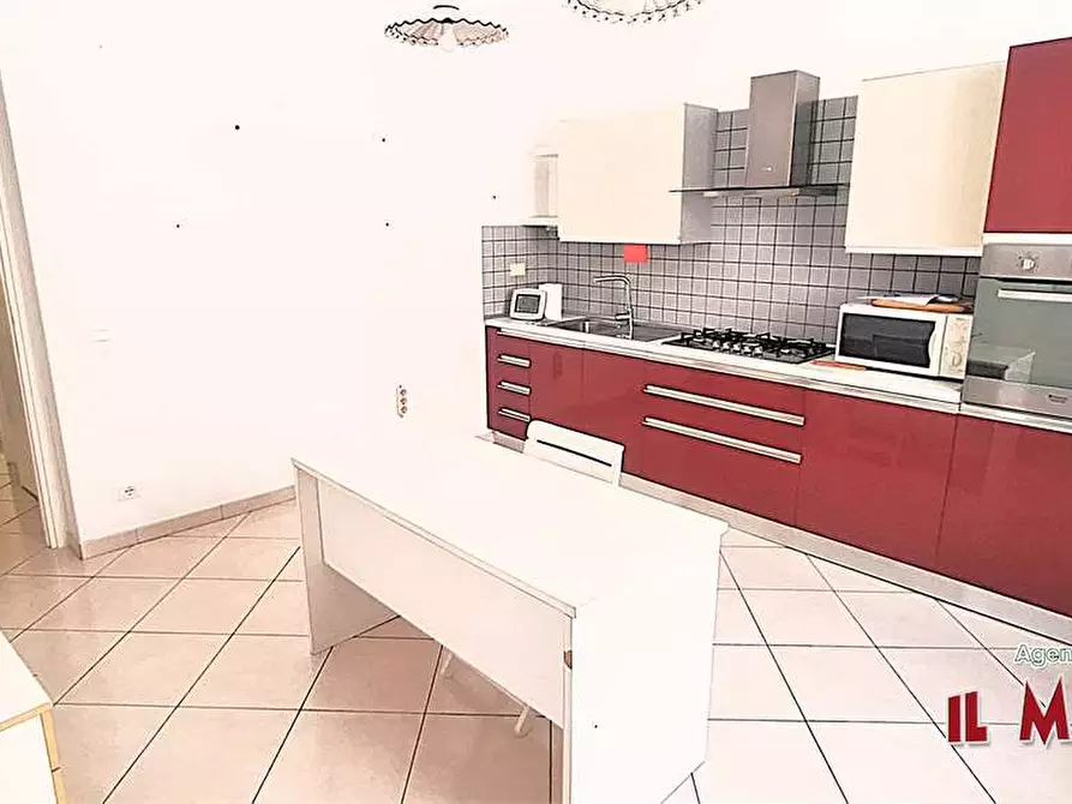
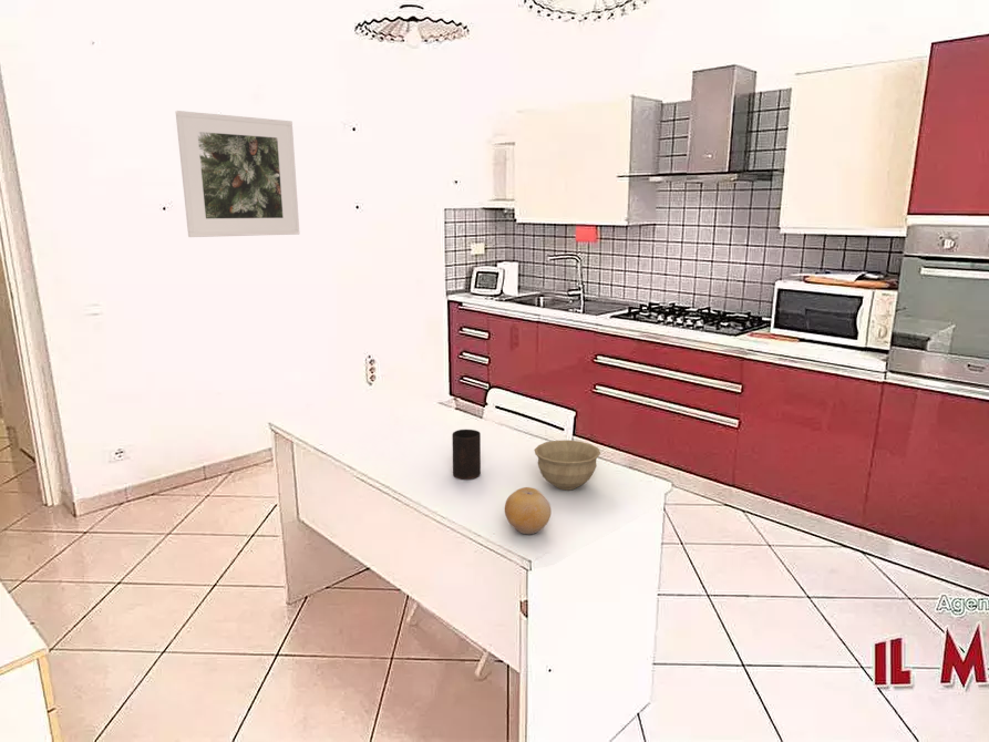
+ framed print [175,110,300,238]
+ cup [451,429,482,481]
+ fruit [504,486,553,535]
+ bowl [534,439,601,491]
